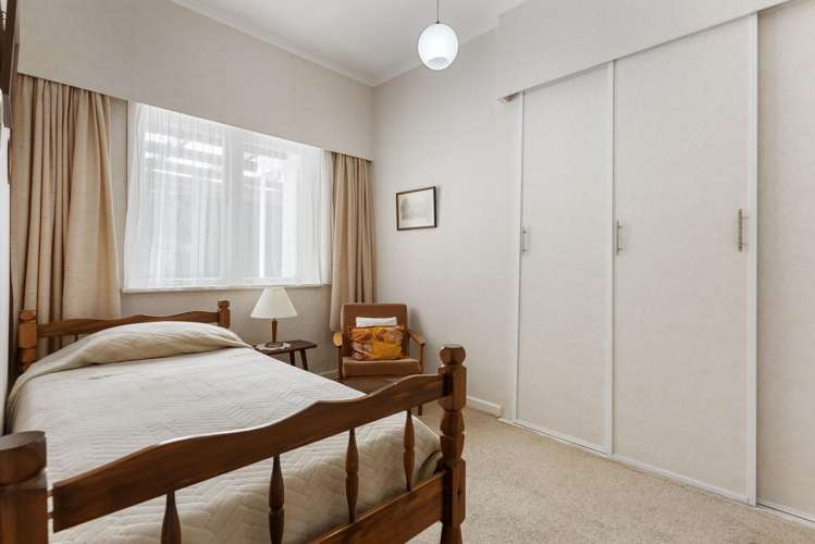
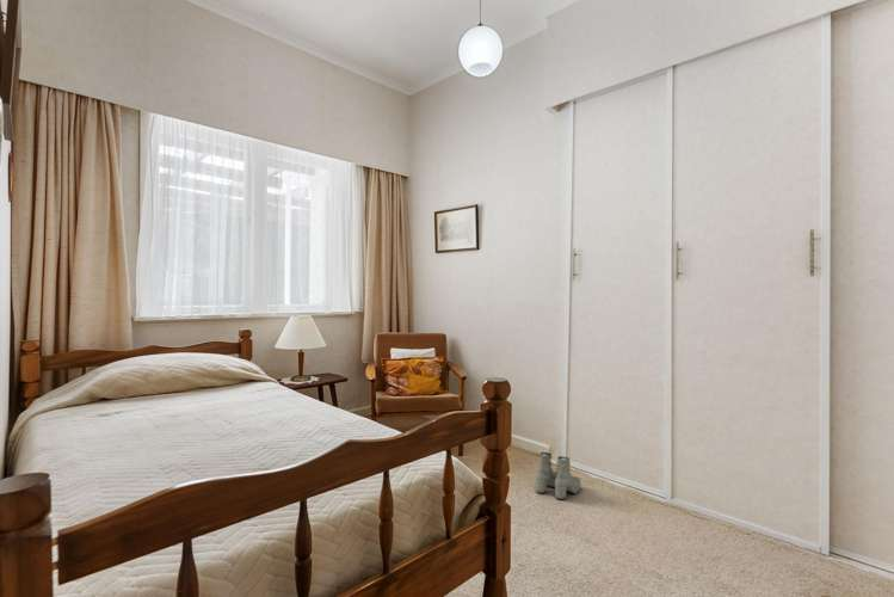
+ boots [535,451,582,500]
